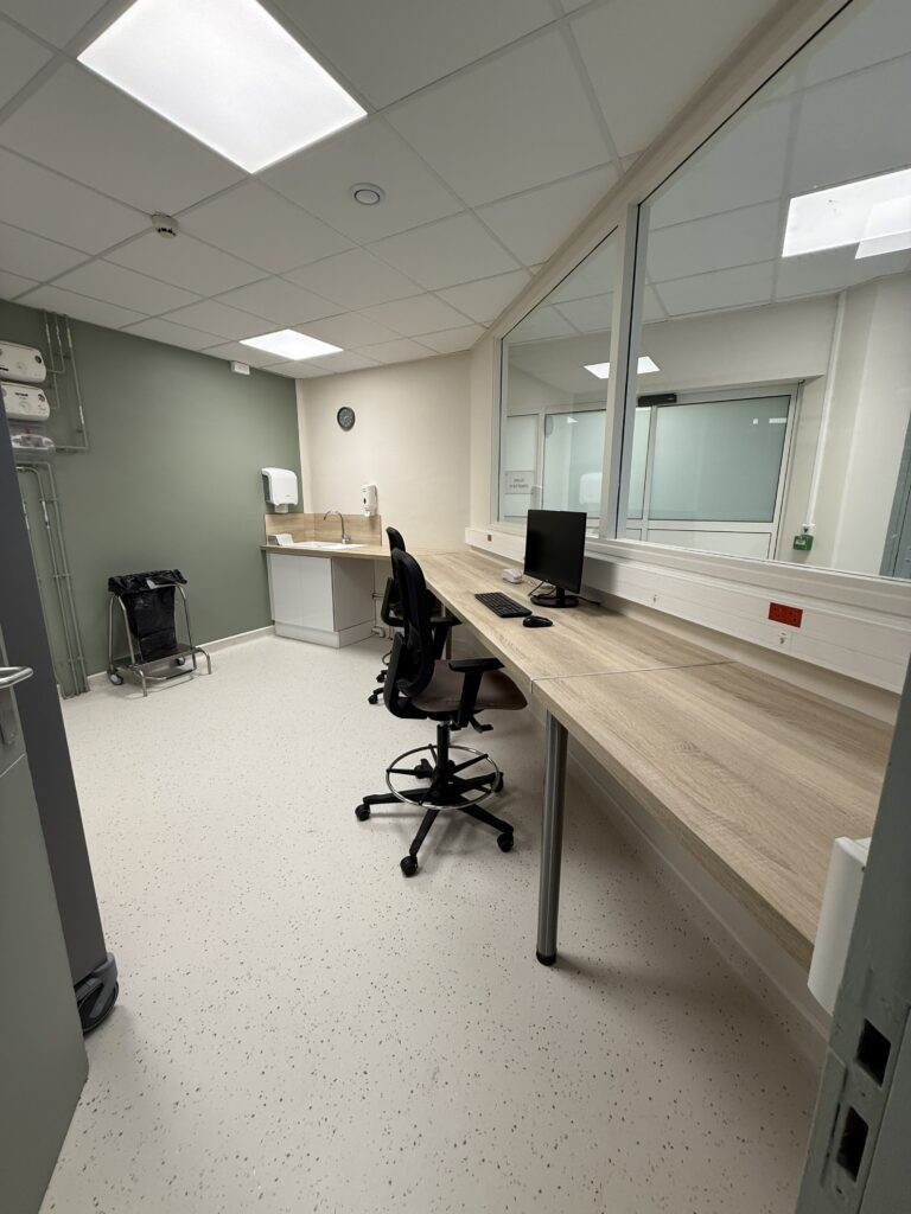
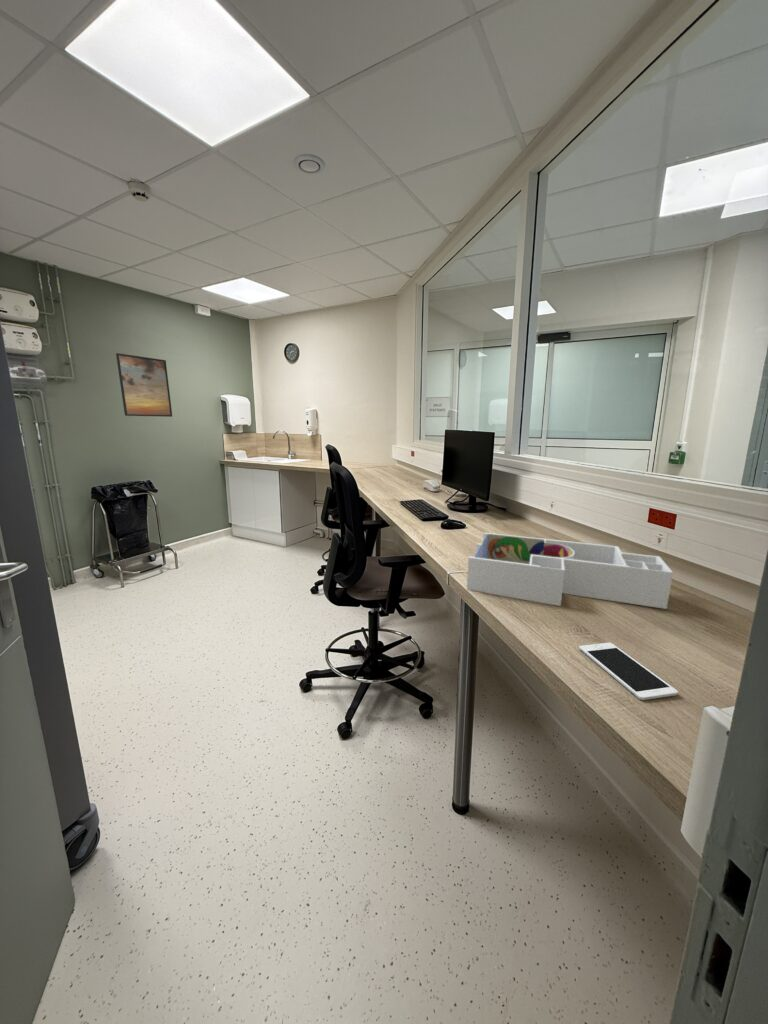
+ cell phone [578,642,679,701]
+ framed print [115,352,173,418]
+ desk organizer [466,532,674,610]
